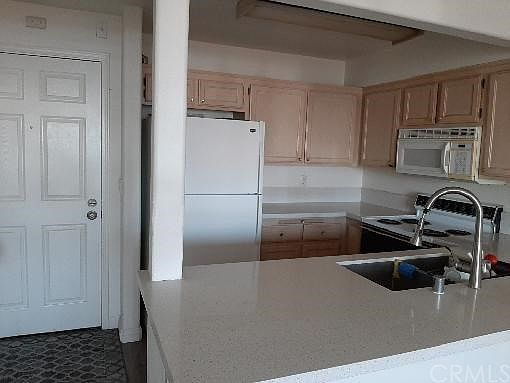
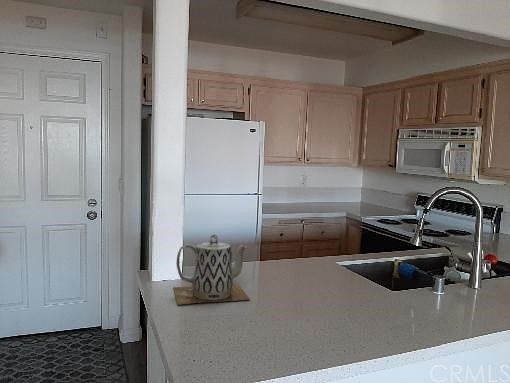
+ teapot [172,234,251,306]
